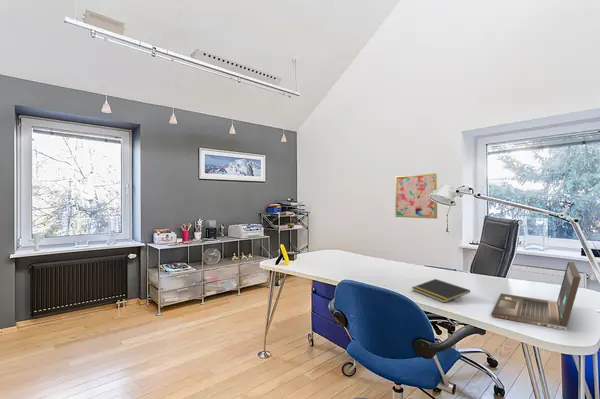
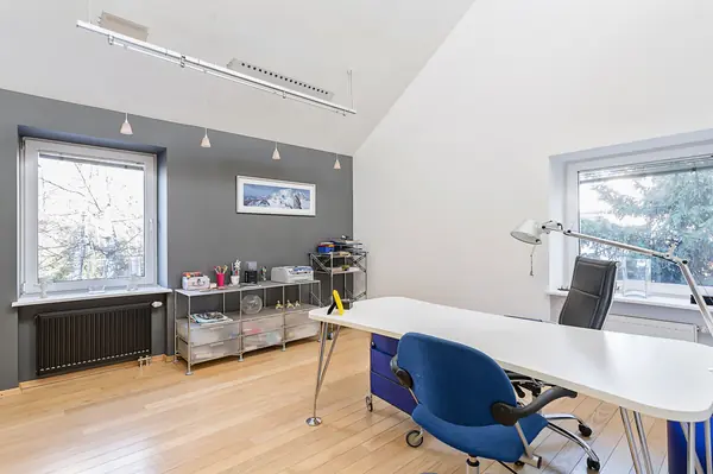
- notepad [411,278,471,304]
- laptop [491,261,582,331]
- wall art [394,172,438,219]
